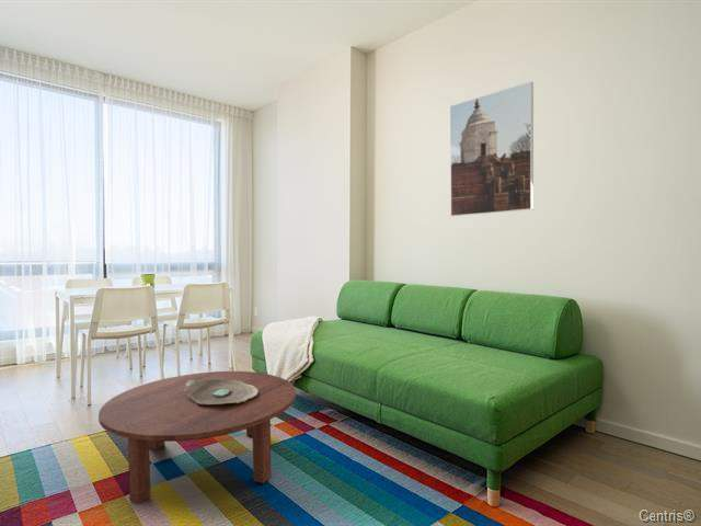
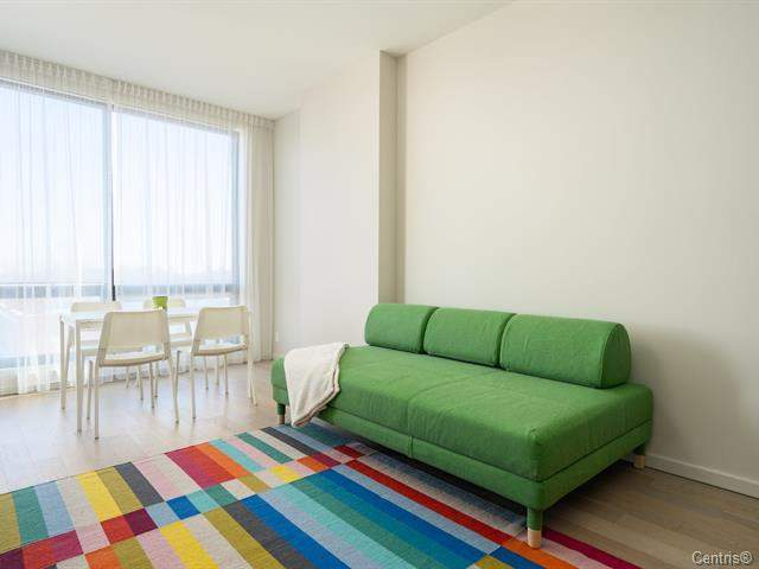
- coffee table [97,370,297,505]
- decorative bowl [184,378,258,404]
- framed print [449,81,535,217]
